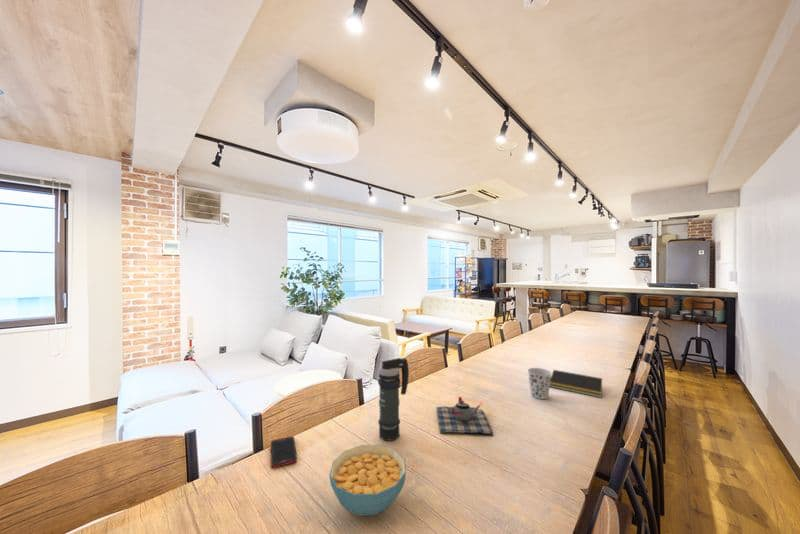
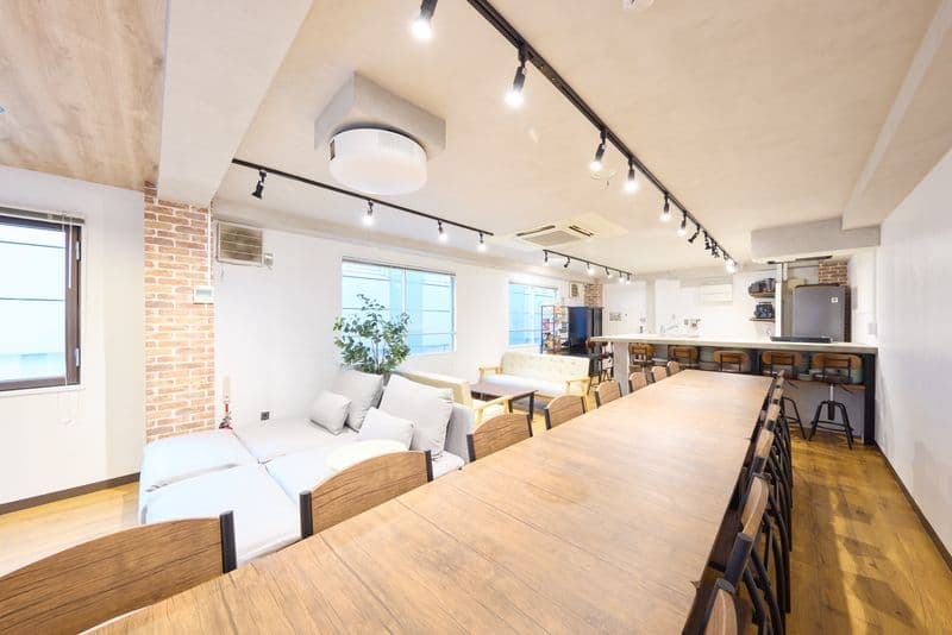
- teapot [435,396,494,436]
- cereal bowl [328,444,407,517]
- smoke grenade [377,357,410,441]
- notepad [549,369,603,399]
- cup [527,367,552,400]
- cell phone [270,435,298,469]
